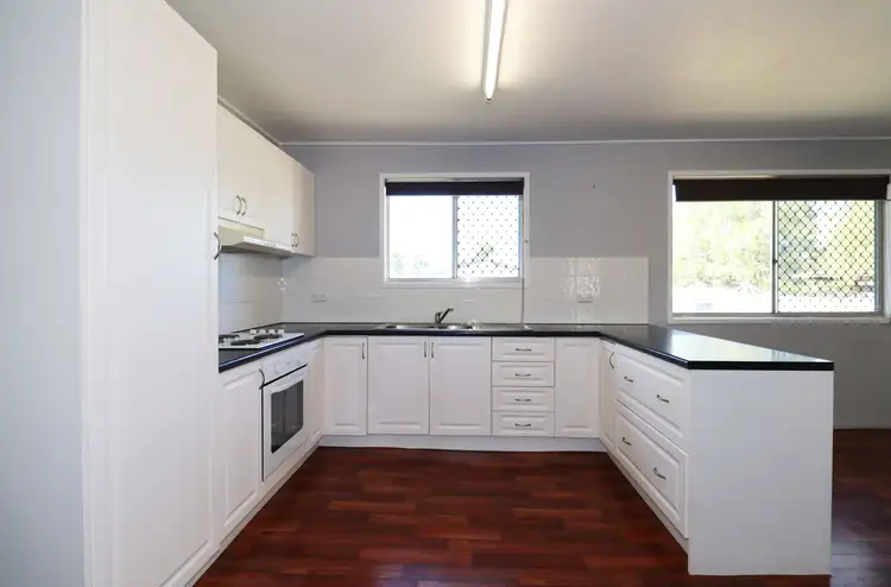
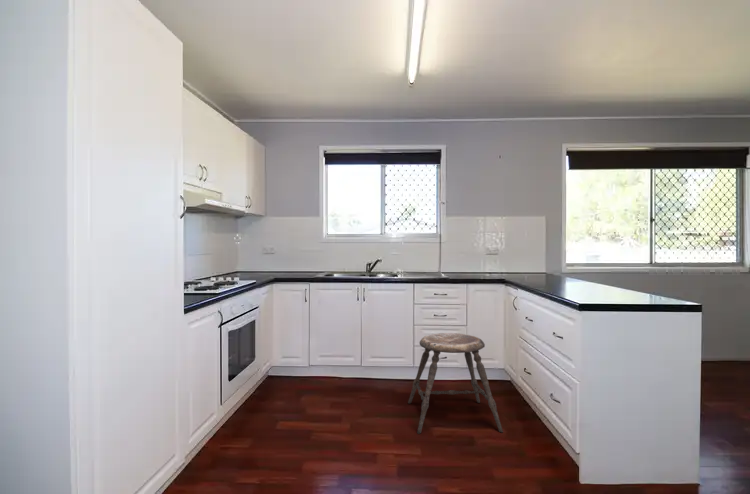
+ stool [407,332,504,435]
